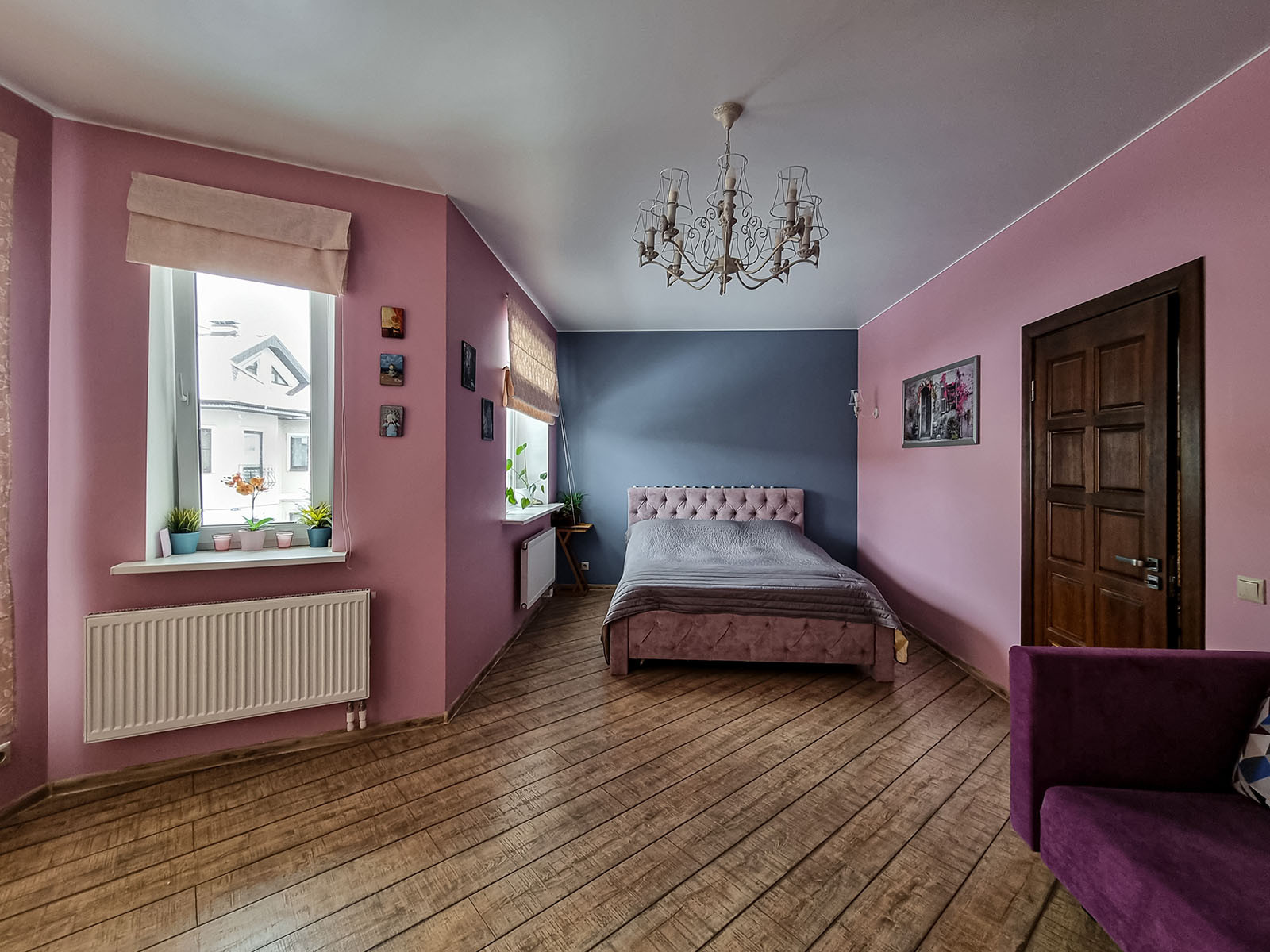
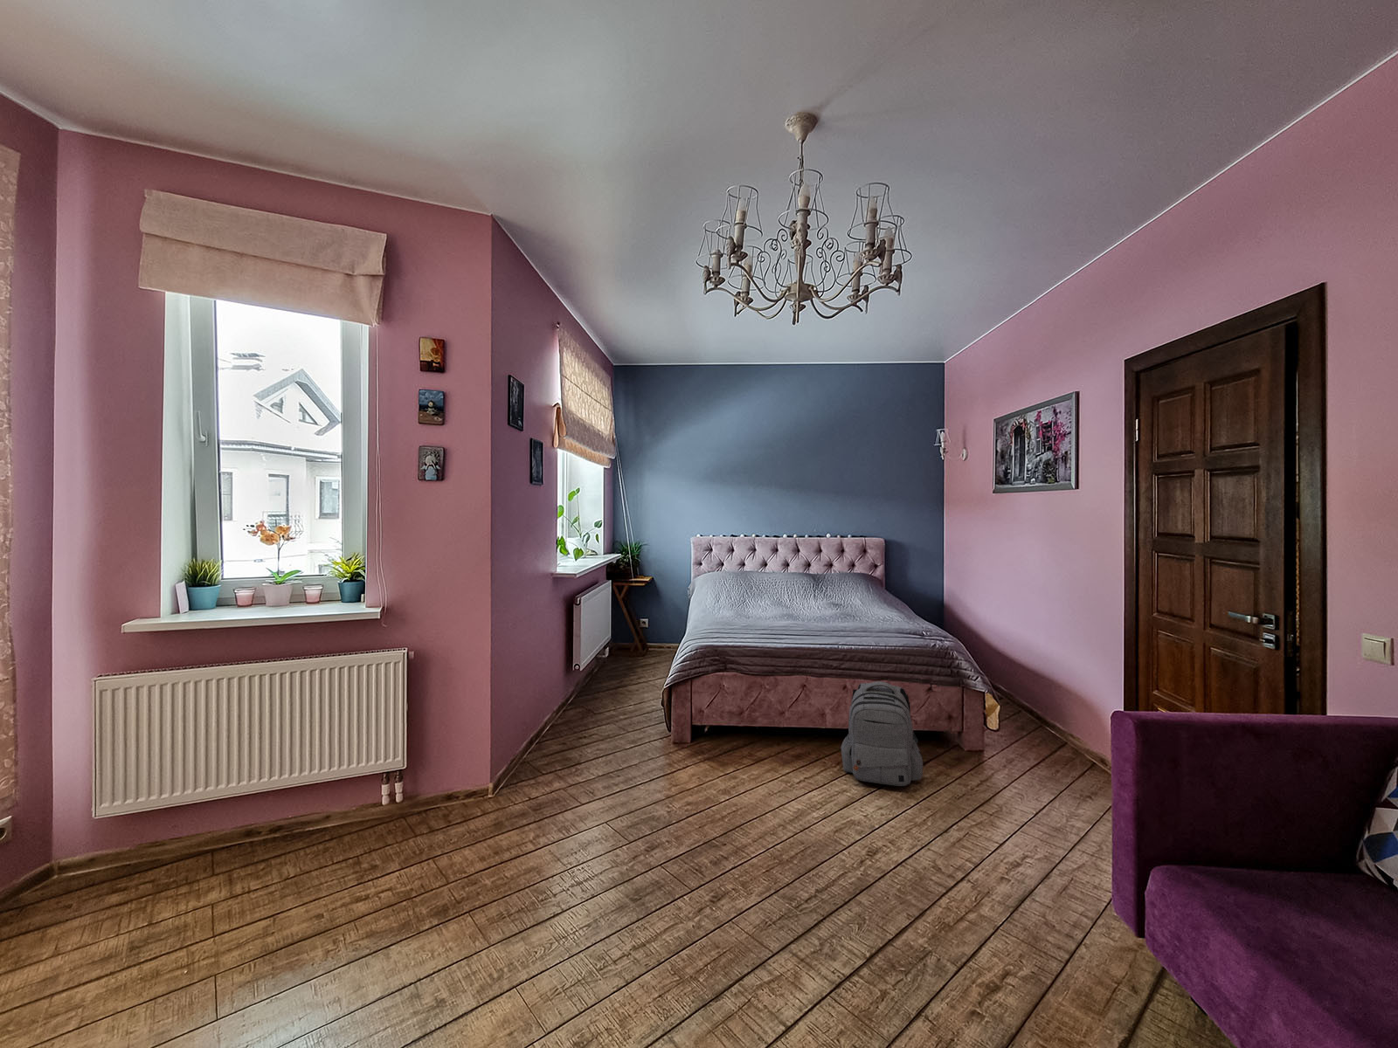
+ backpack [841,680,925,787]
